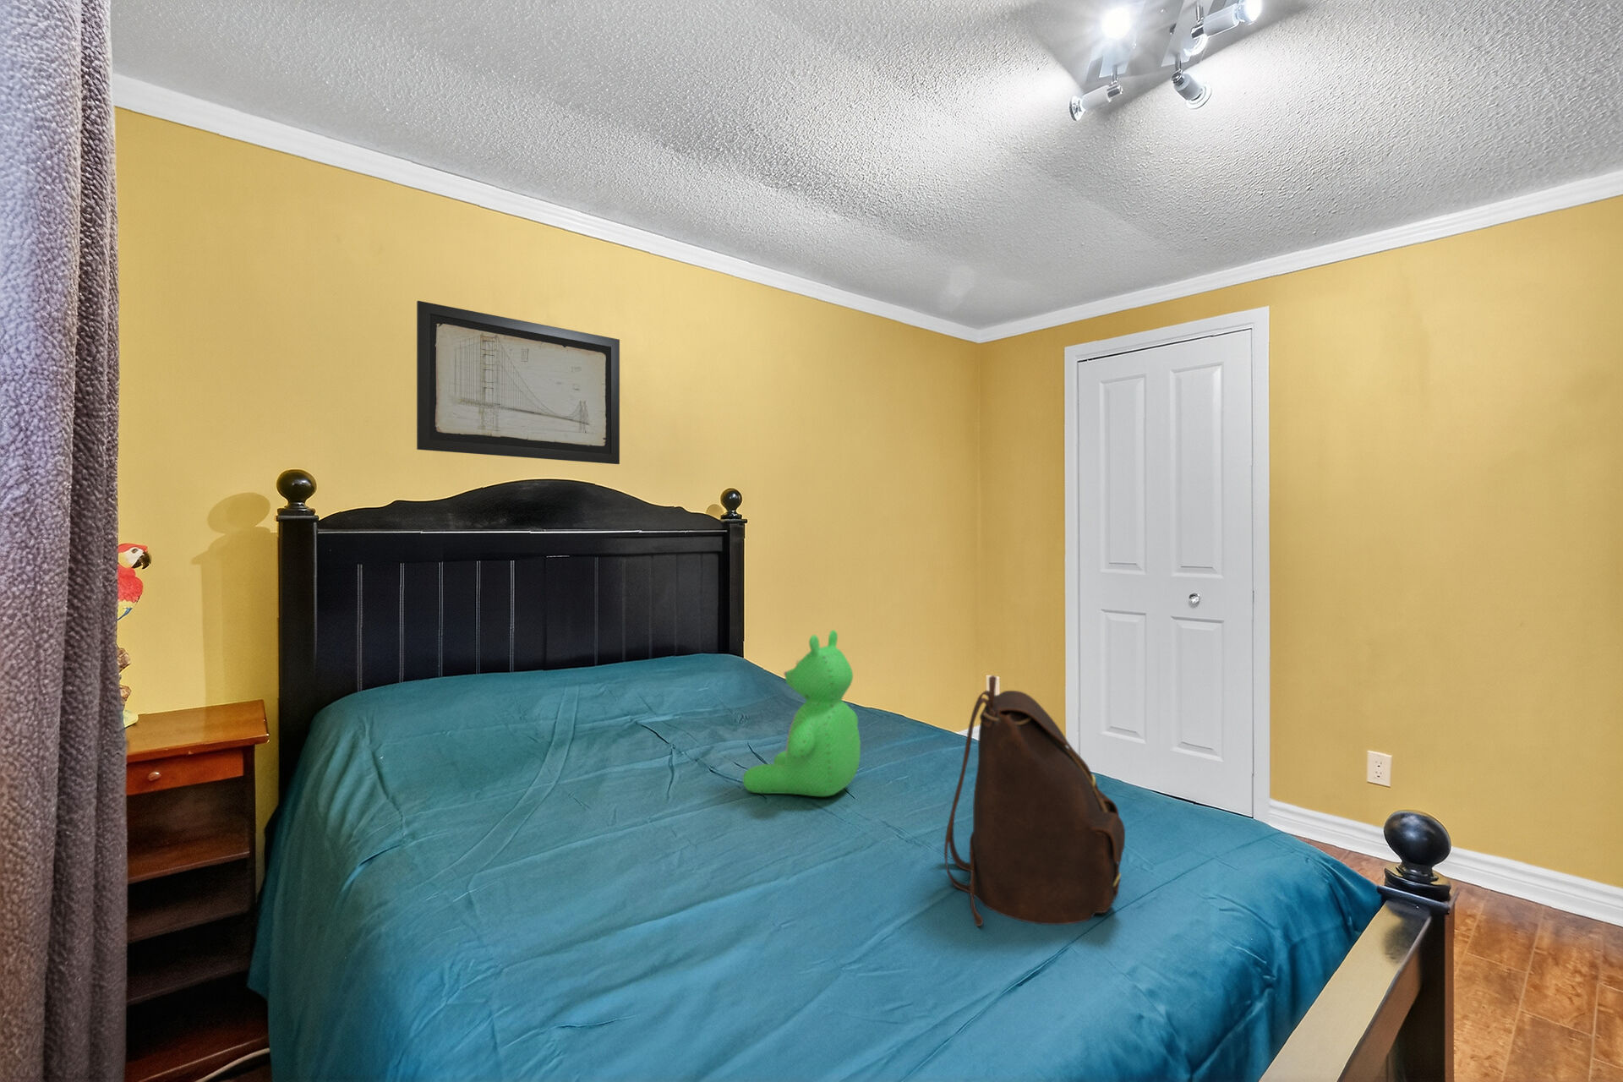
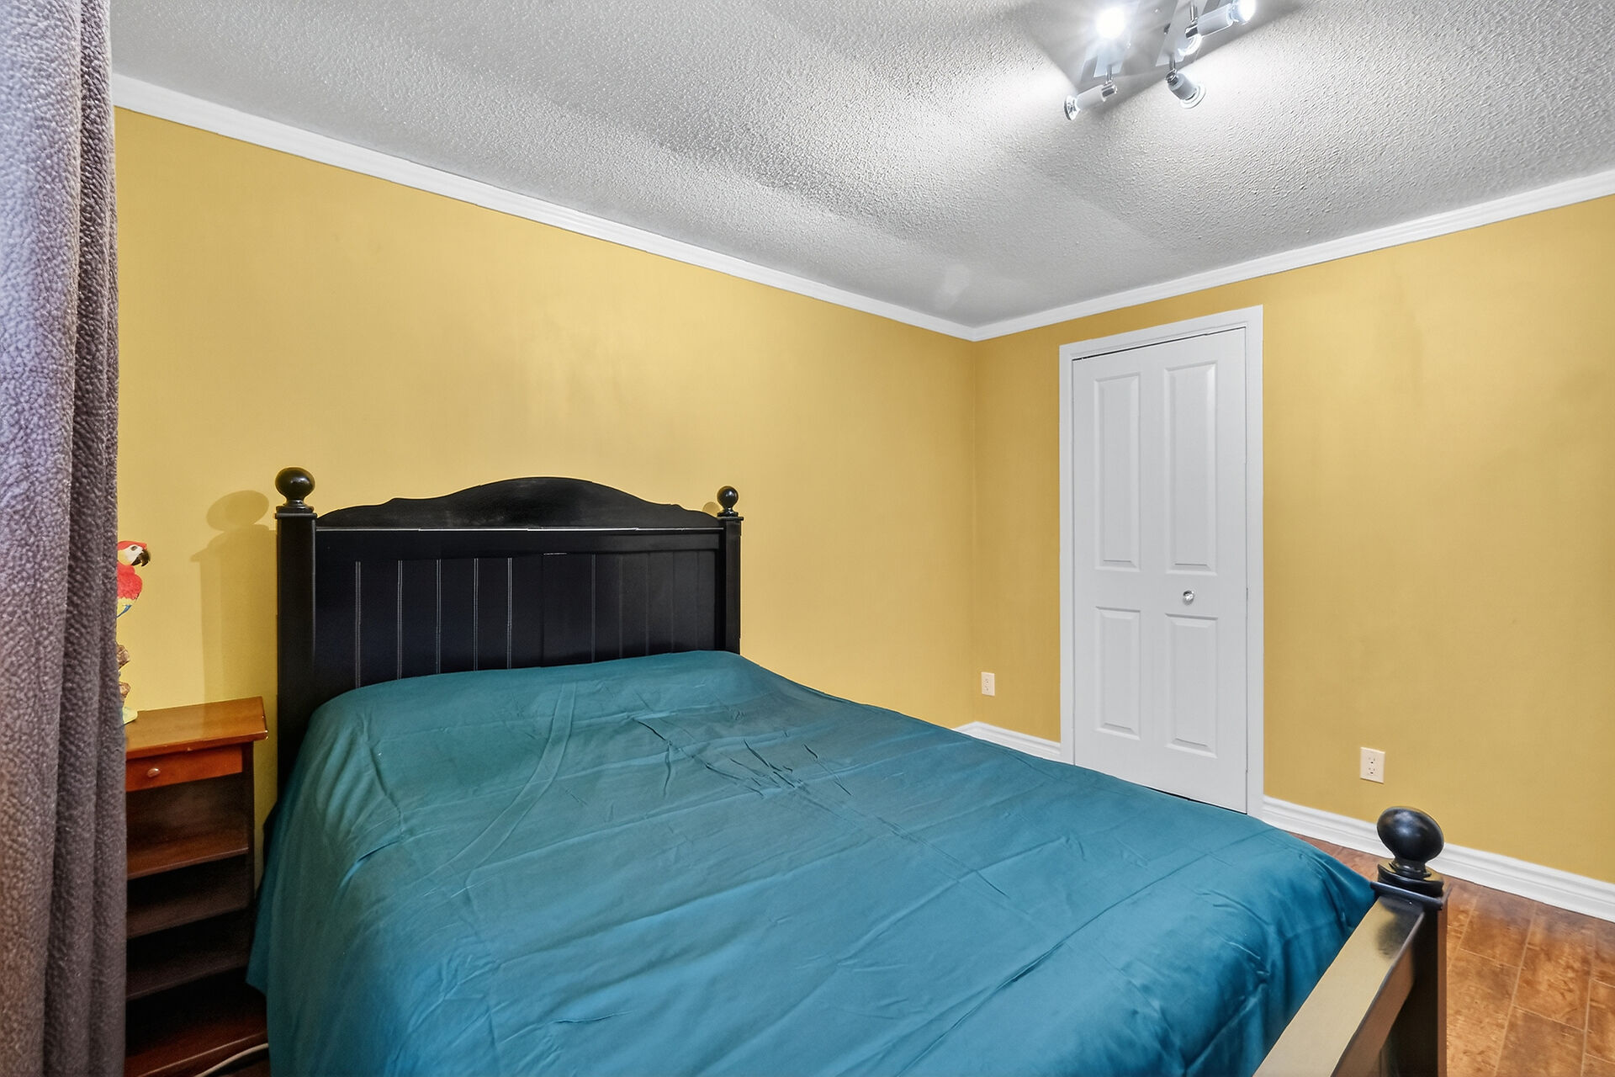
- backpack [943,675,1125,927]
- teddy bear [743,629,861,797]
- wall art [415,299,621,465]
